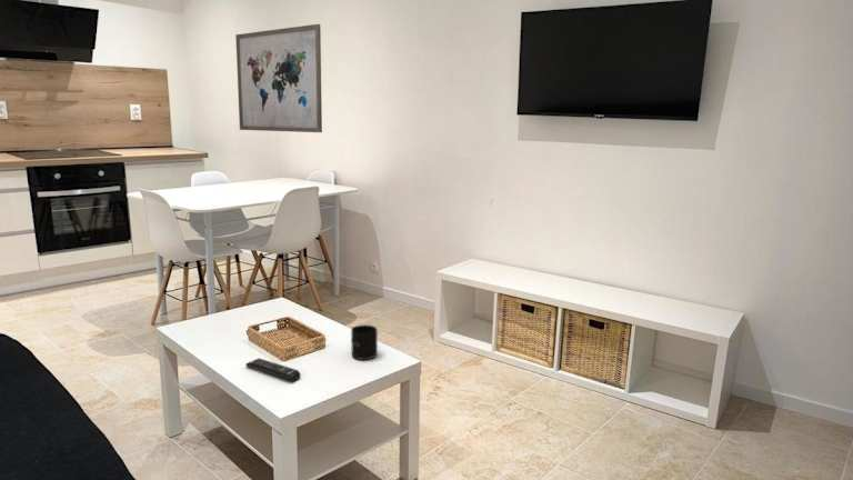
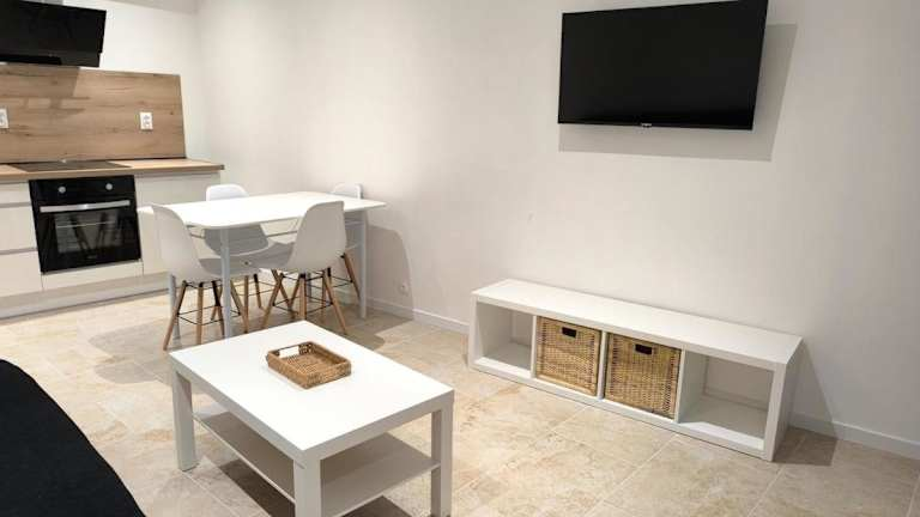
- remote control [244,357,302,382]
- wall art [234,23,323,133]
- mug [350,323,379,361]
